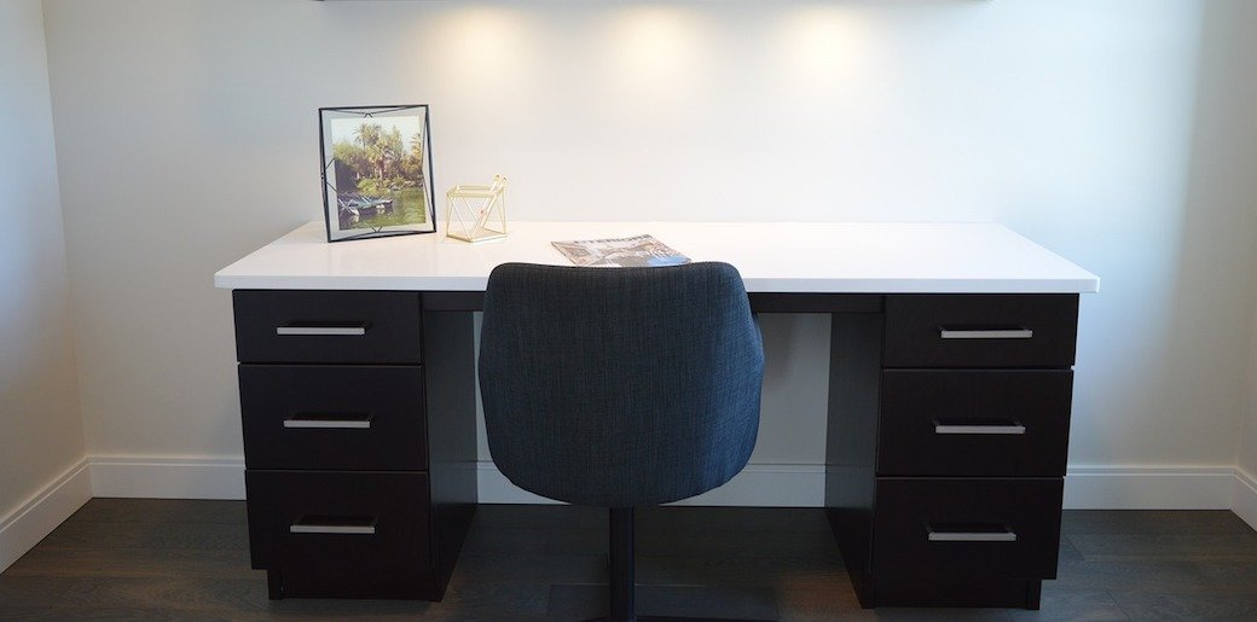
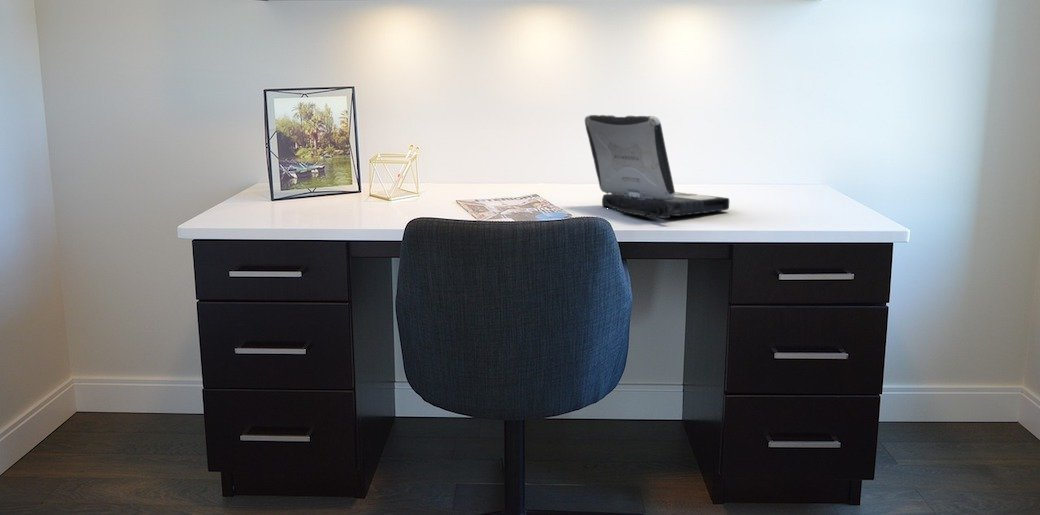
+ laptop [584,114,730,219]
